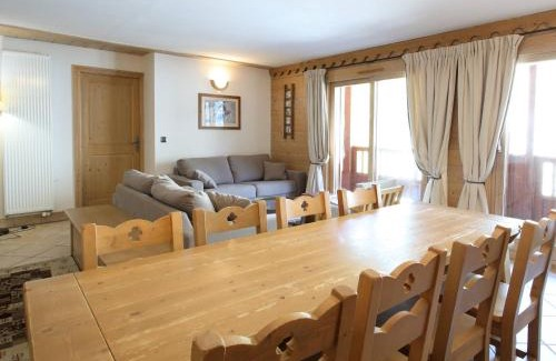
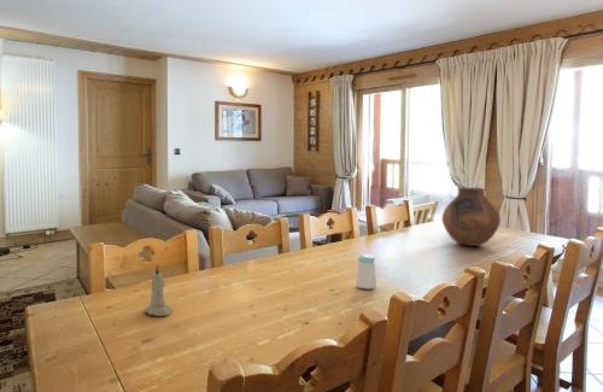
+ salt shaker [355,253,377,291]
+ candle [142,263,172,317]
+ vase [441,187,502,247]
